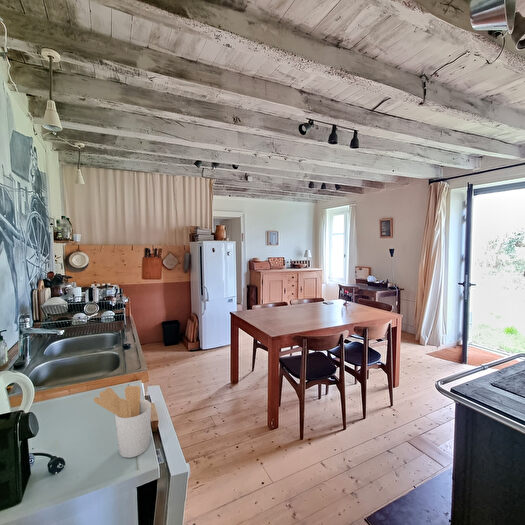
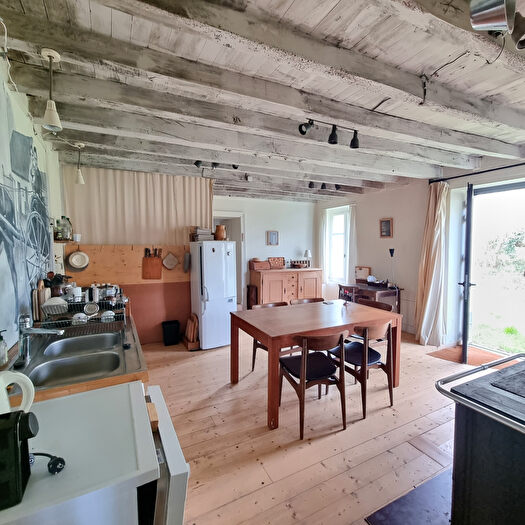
- utensil holder [93,385,152,459]
